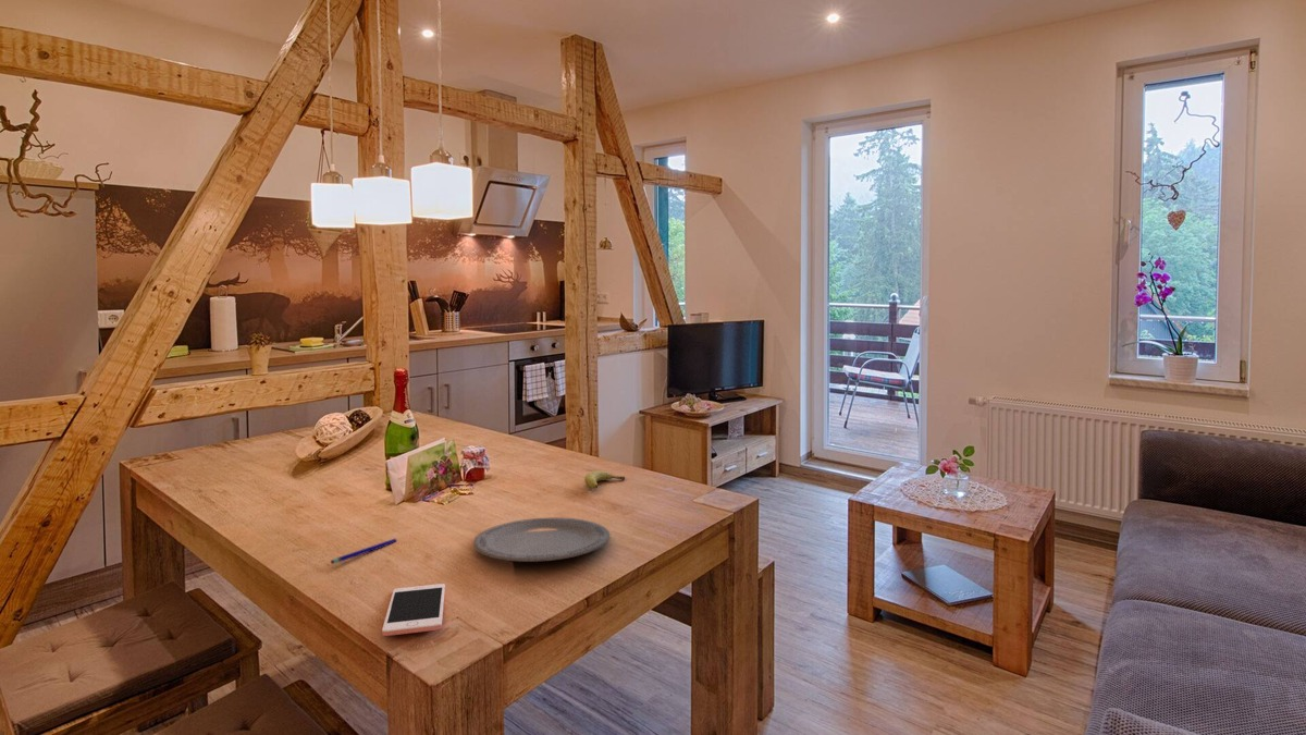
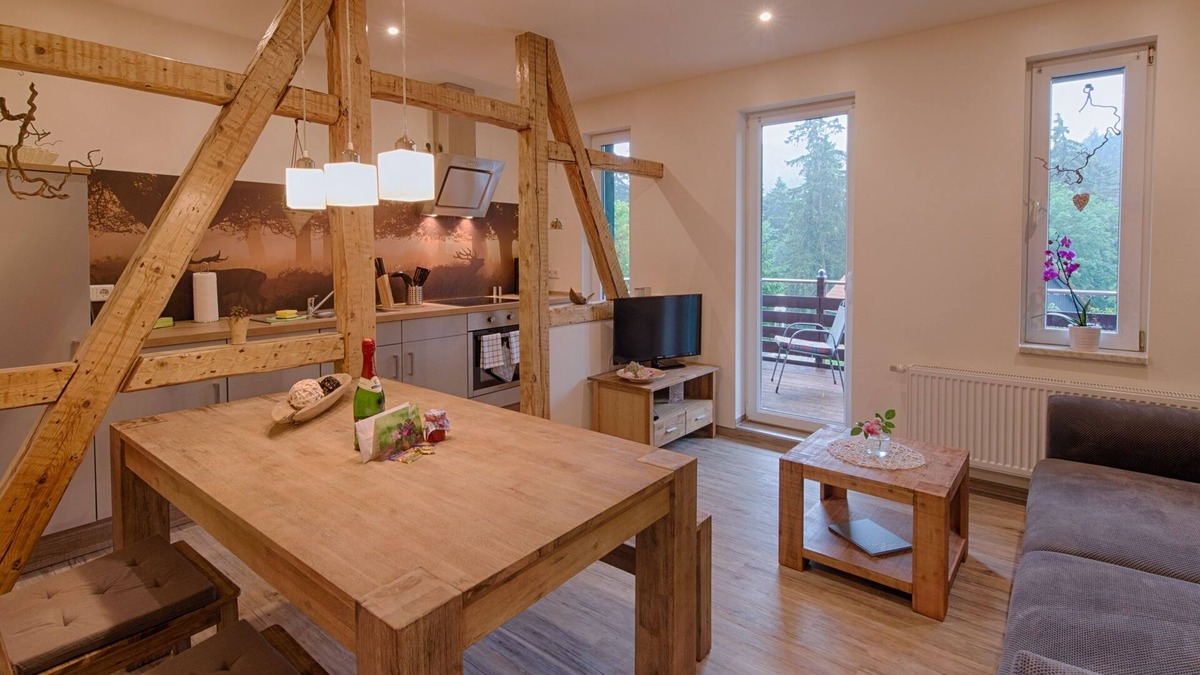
- plate [472,517,611,563]
- cell phone [381,583,446,637]
- fruit [583,469,626,489]
- pen [330,538,398,565]
